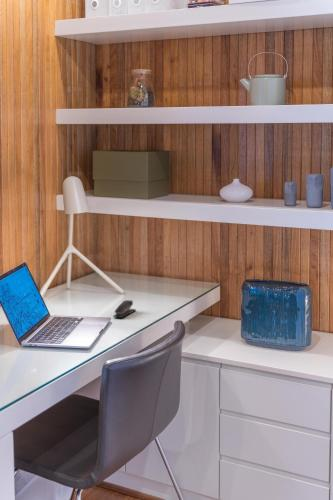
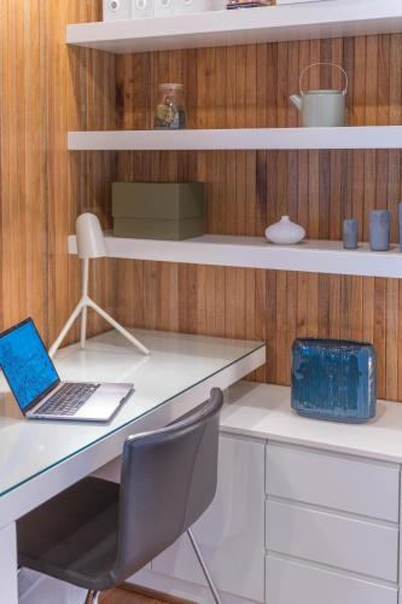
- stapler [112,299,137,319]
